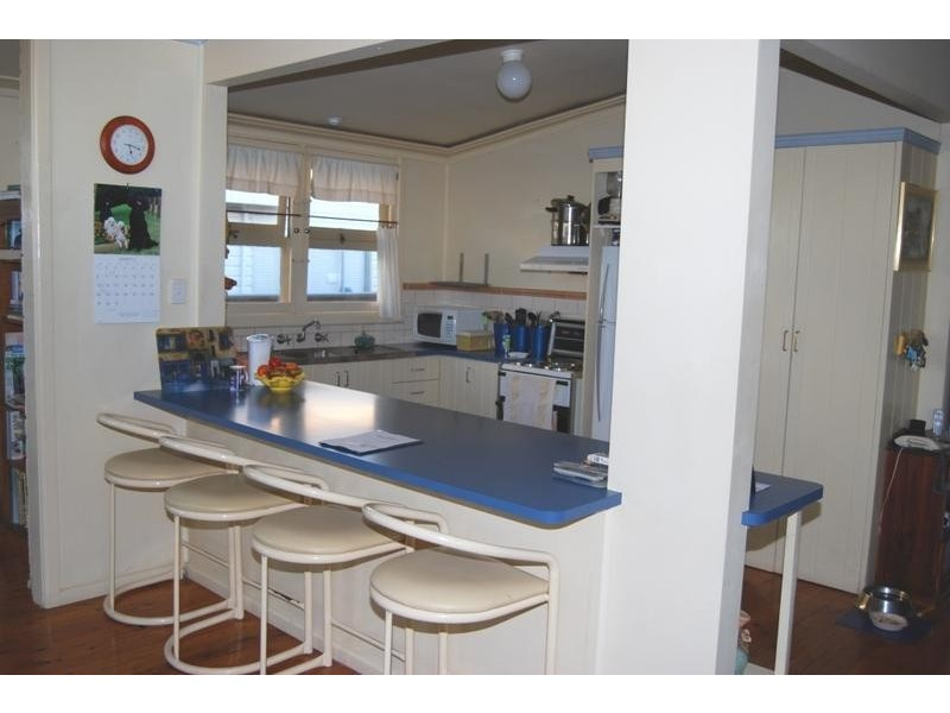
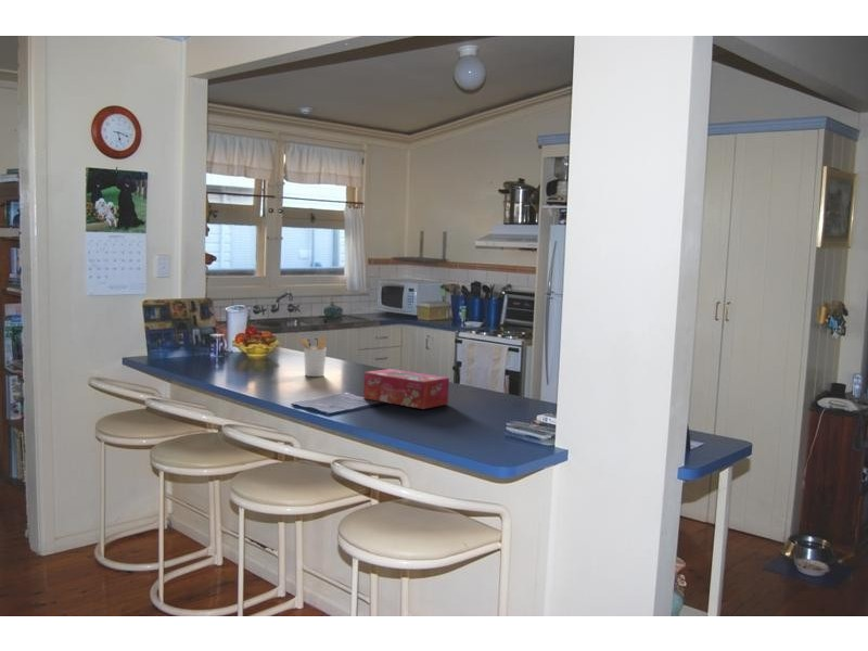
+ utensil holder [296,335,328,378]
+ tissue box [362,368,450,410]
